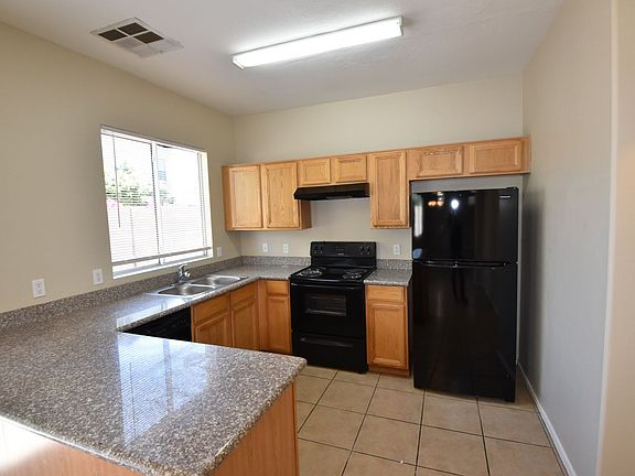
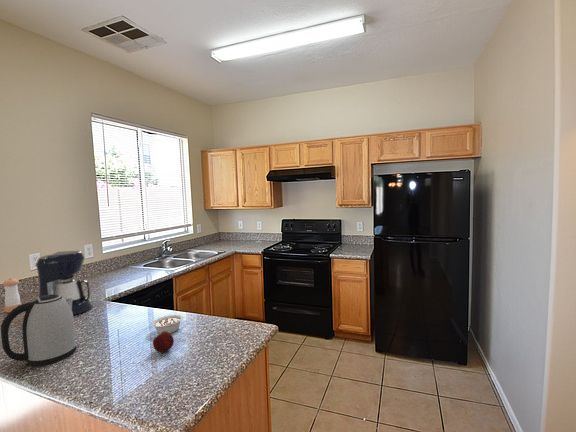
+ coffee maker [35,250,94,316]
+ kettle [0,294,77,367]
+ apple [152,331,175,354]
+ pepper shaker [2,277,22,313]
+ legume [151,314,189,335]
